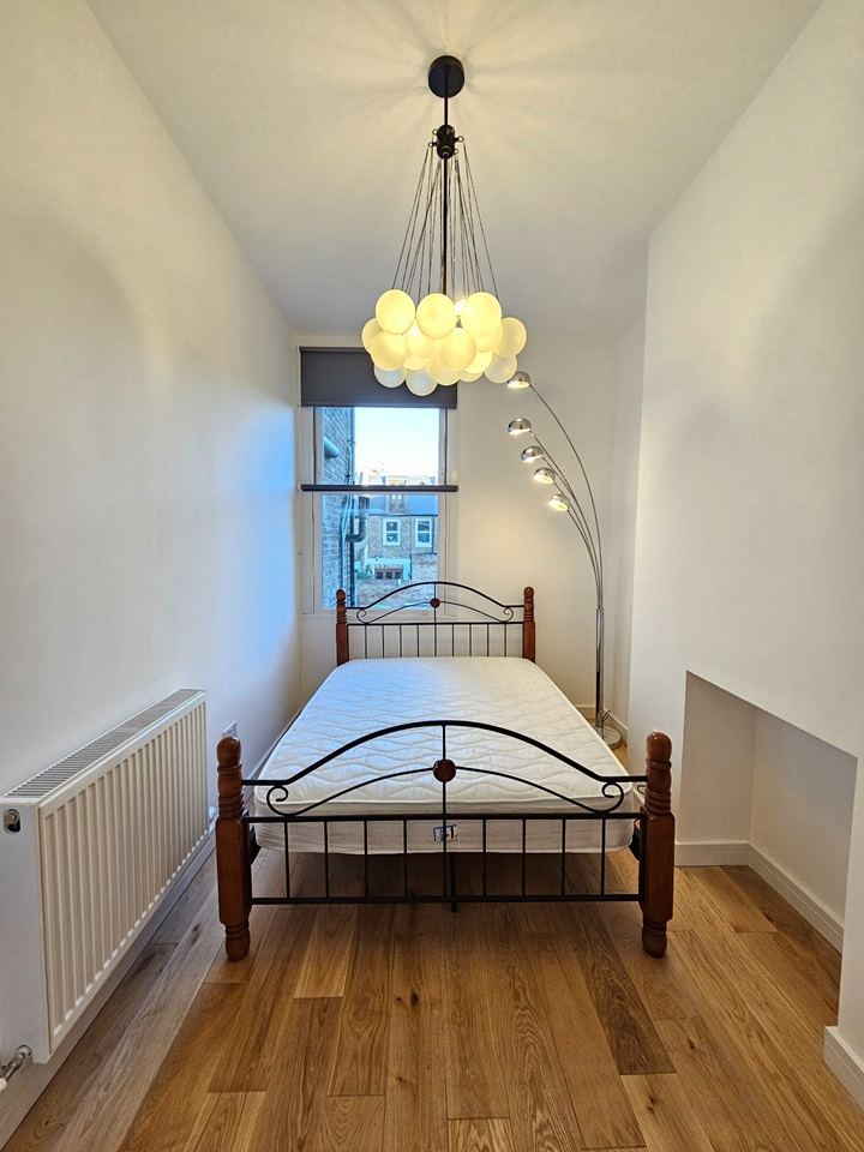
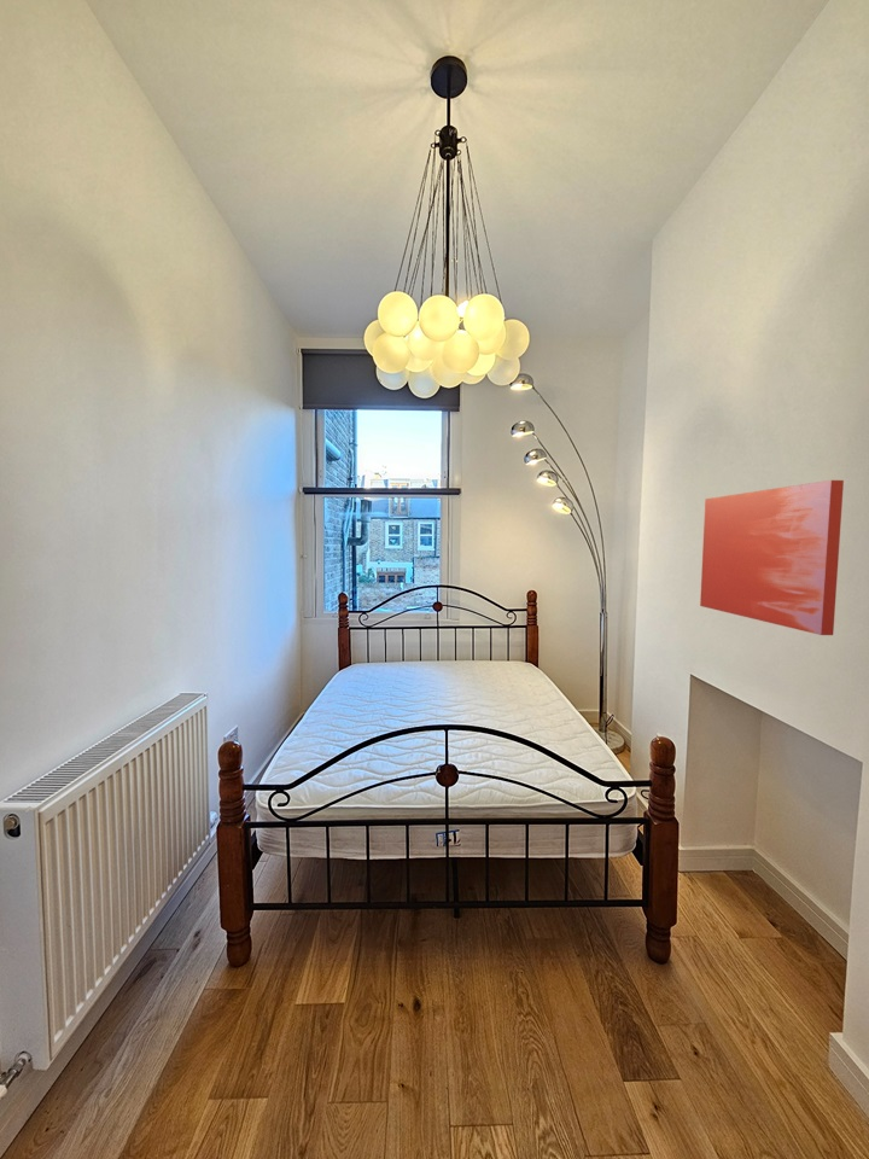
+ wall art [699,479,845,636]
